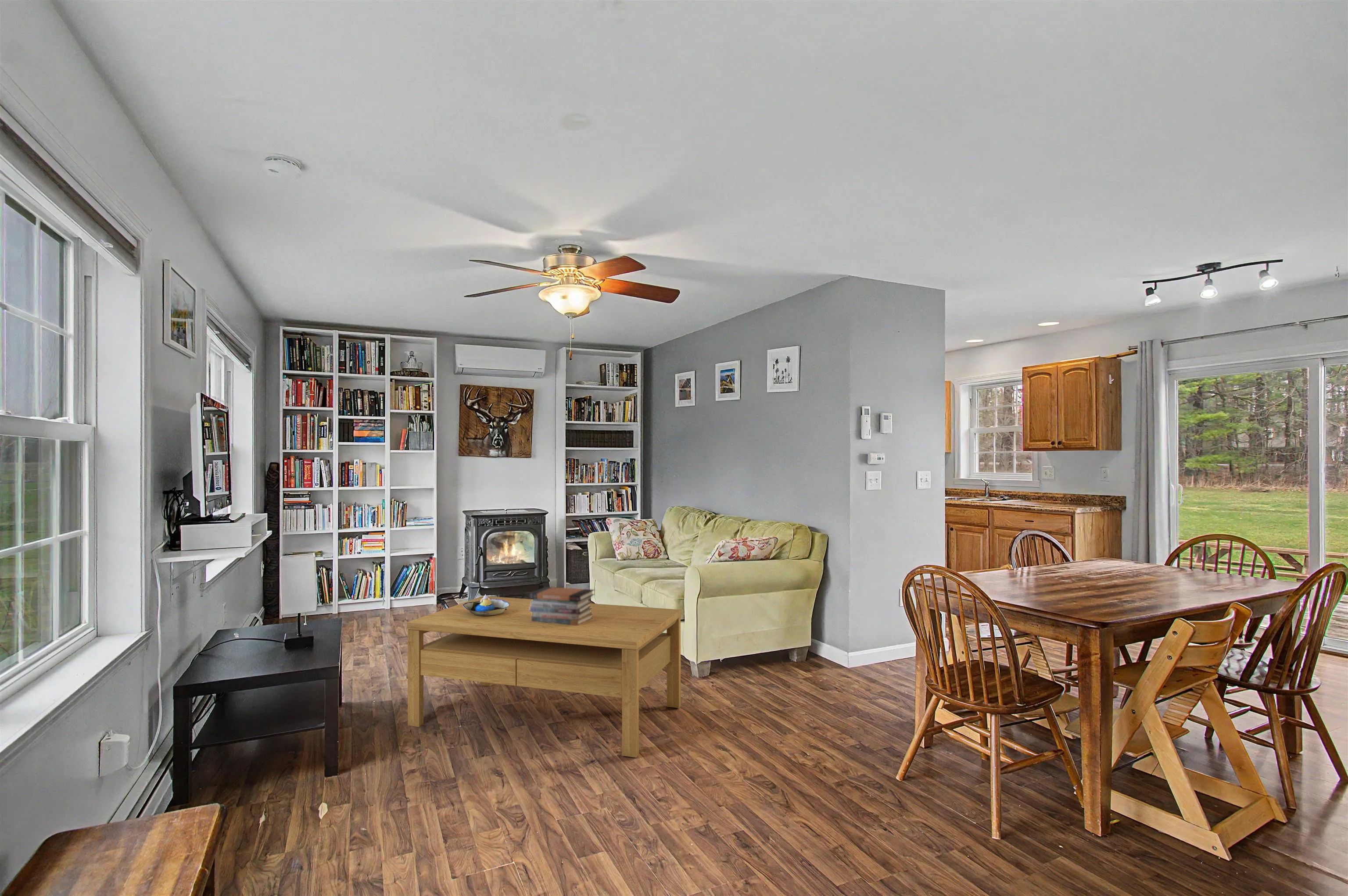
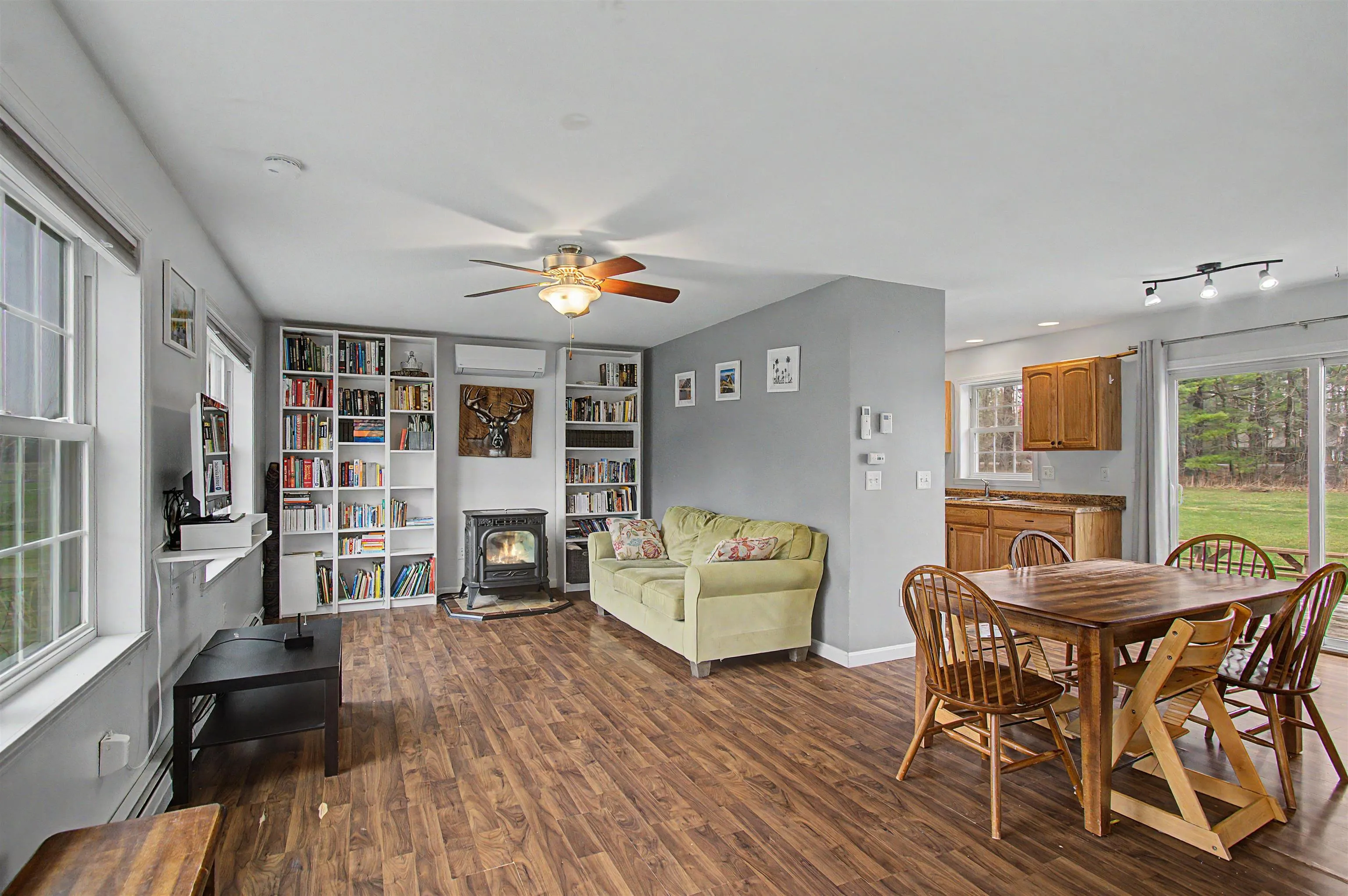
- coffee table [406,596,682,758]
- decorative bowl [462,594,510,616]
- book stack [529,586,595,625]
